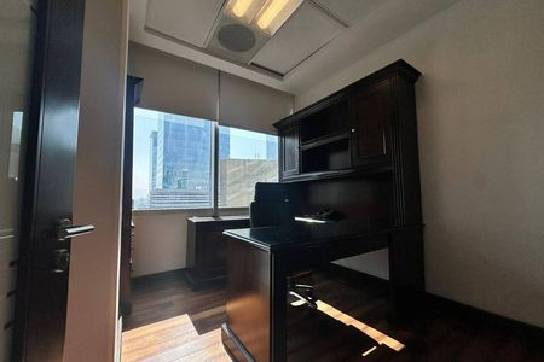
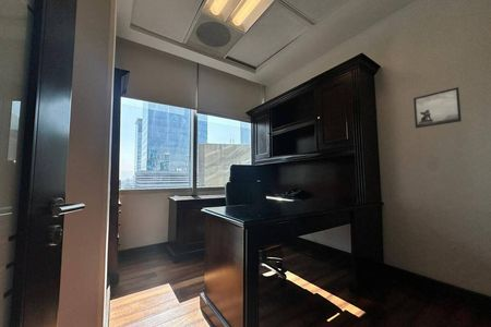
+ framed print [412,86,463,130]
